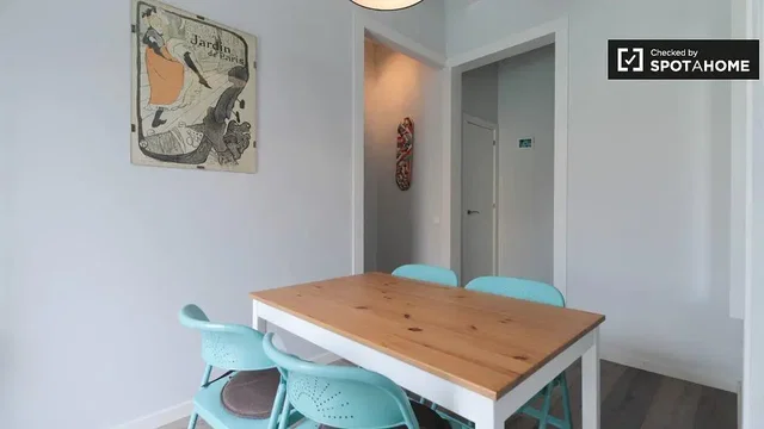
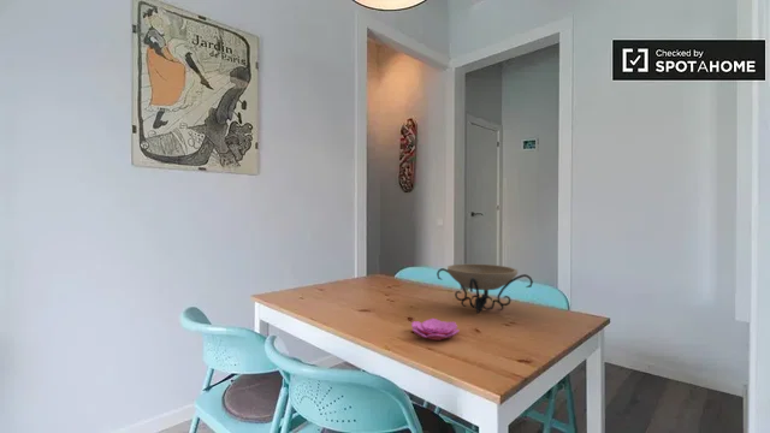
+ decorative bowl [436,262,534,314]
+ flower [410,318,461,342]
